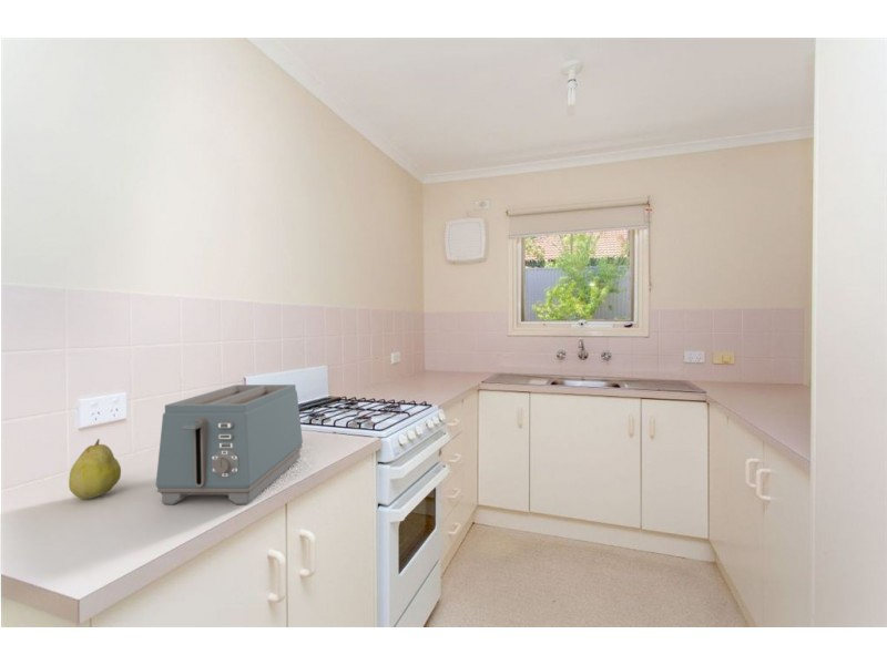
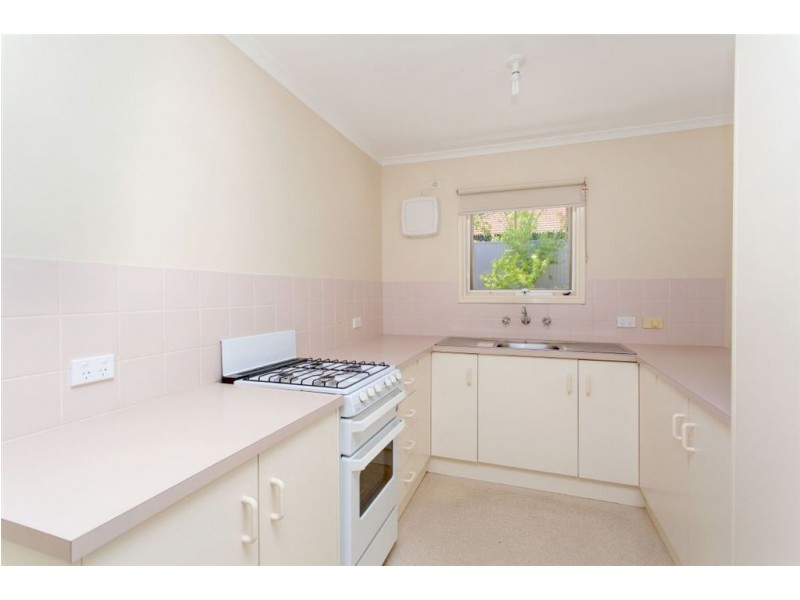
- fruit [68,438,122,500]
- toaster [155,383,304,505]
